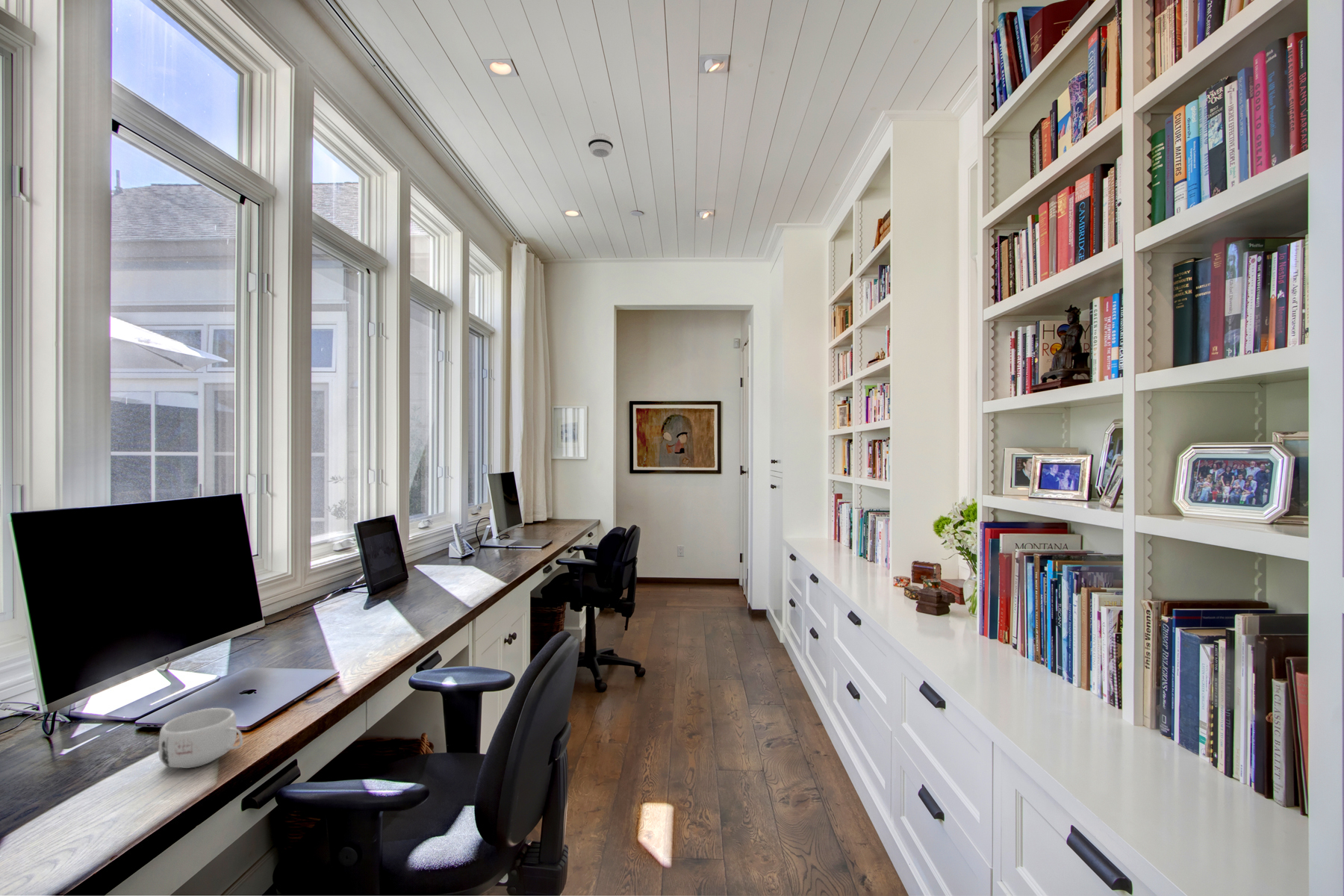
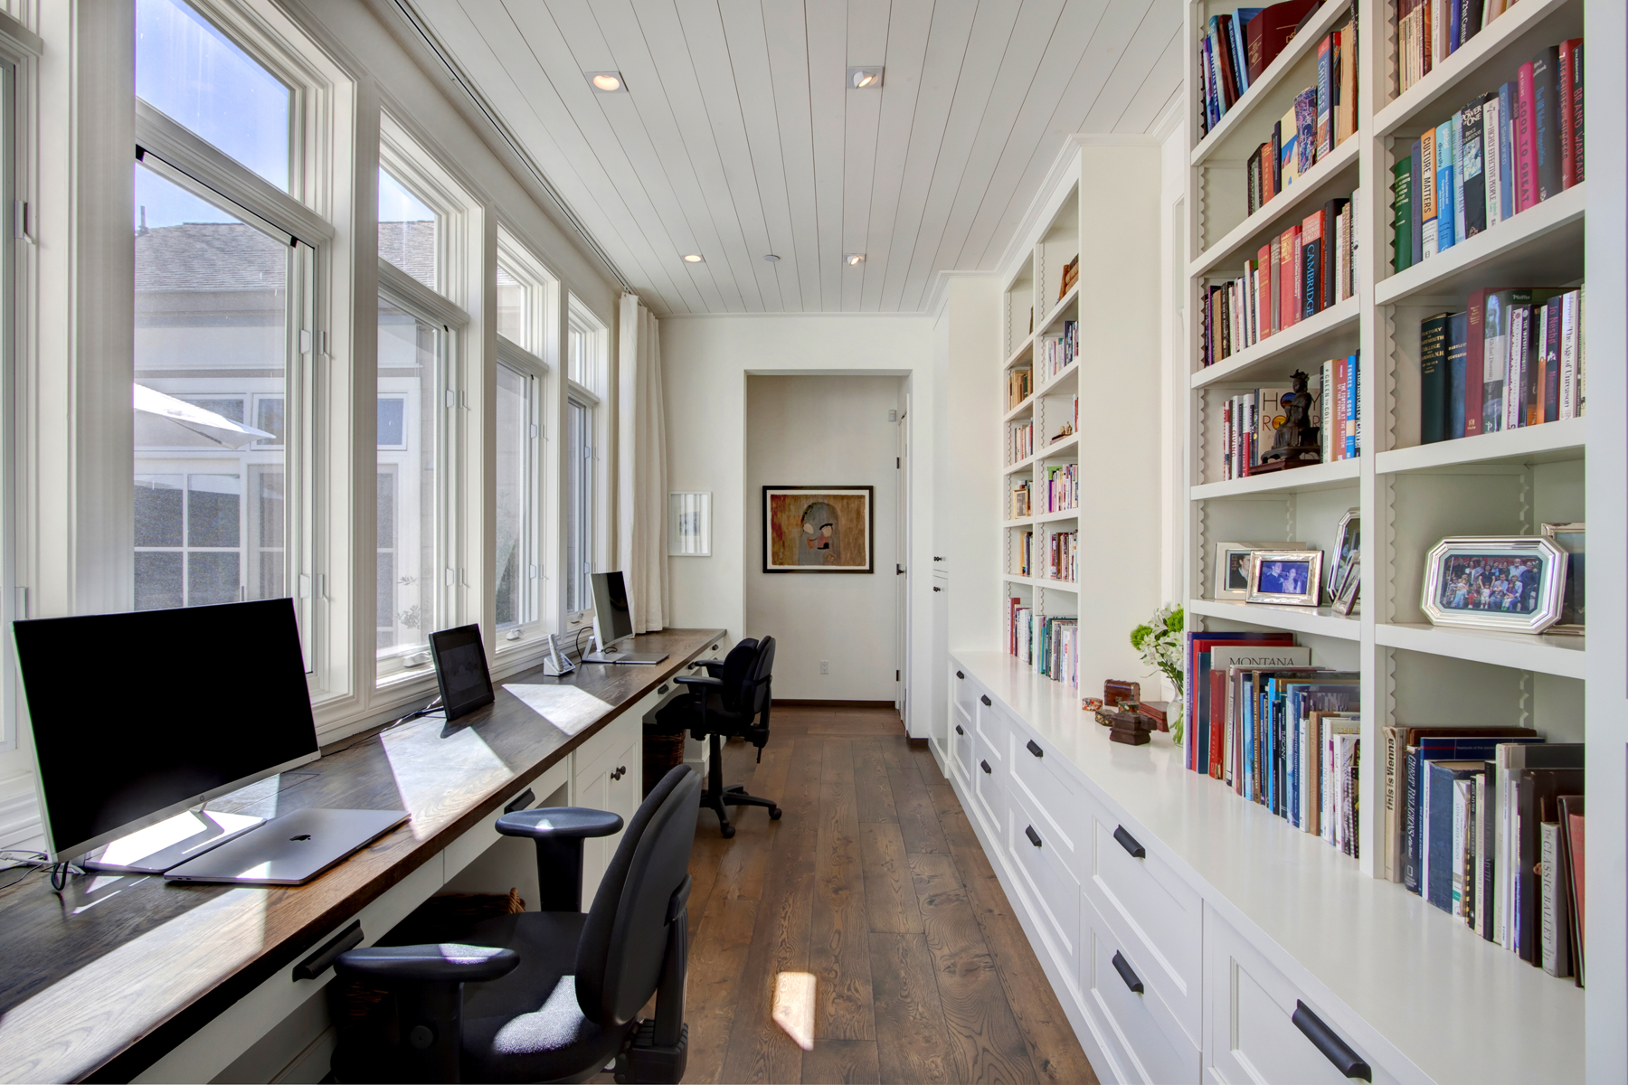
- smoke detector [588,132,614,158]
- mug [158,707,243,769]
